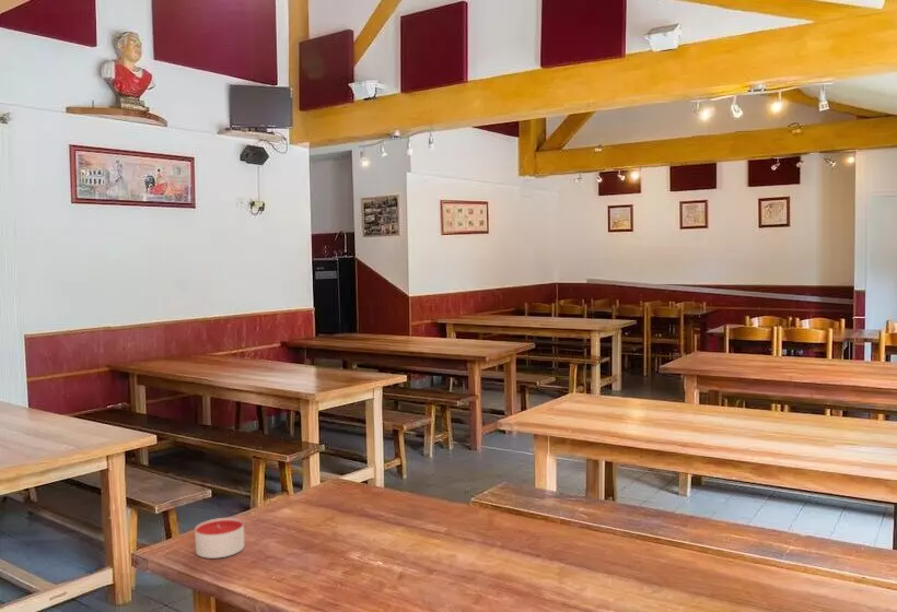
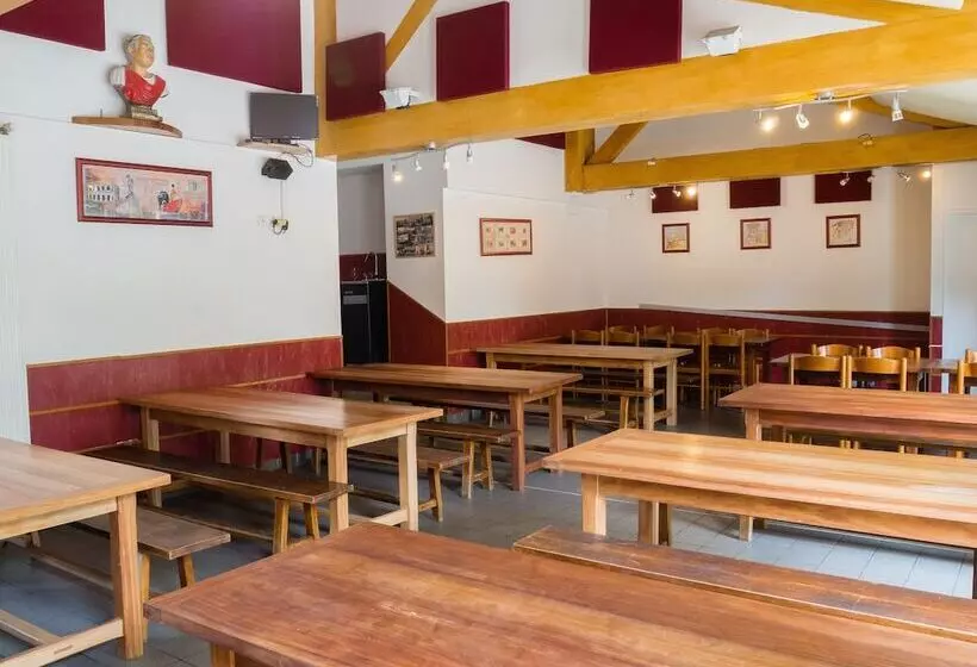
- candle [194,517,245,560]
